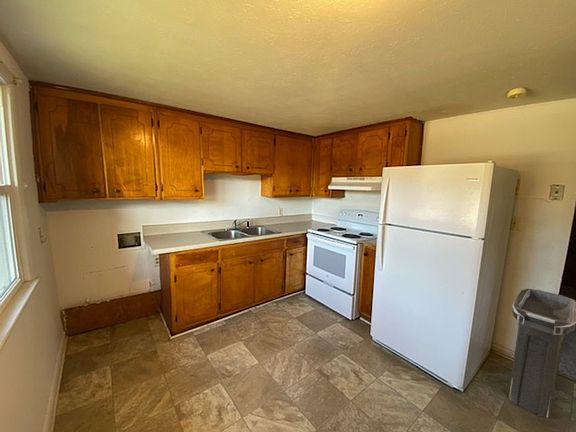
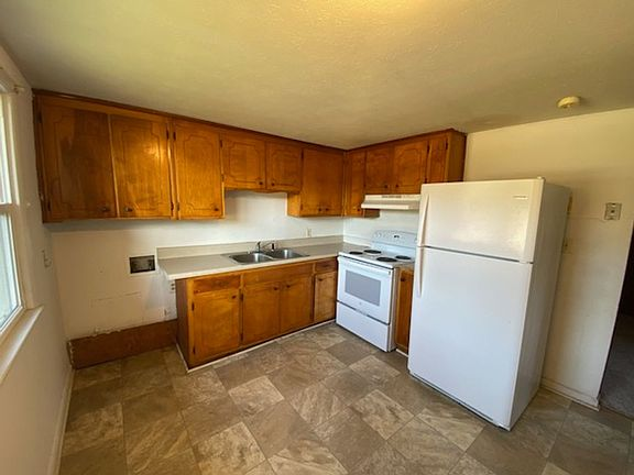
- trash can [508,288,576,418]
